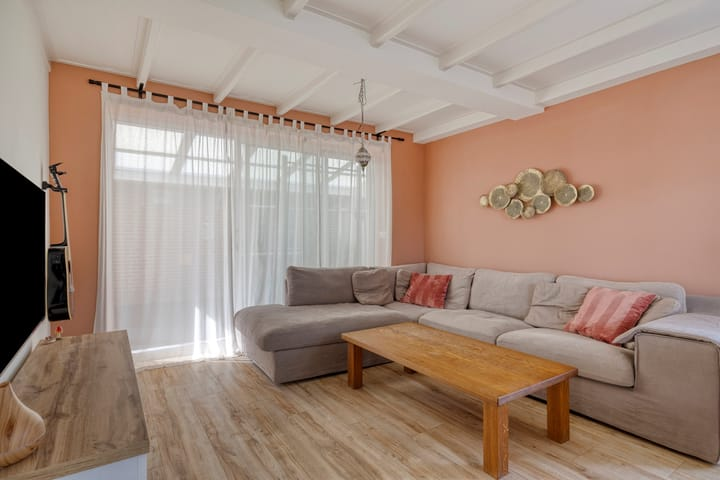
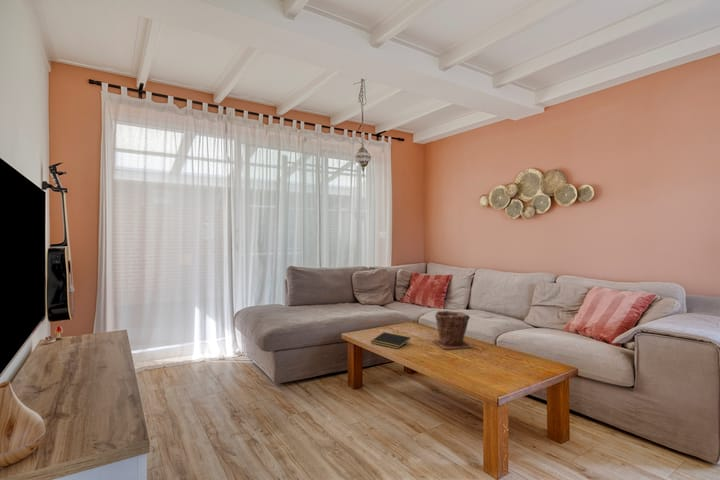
+ plant pot [432,309,474,350]
+ notepad [370,331,411,350]
